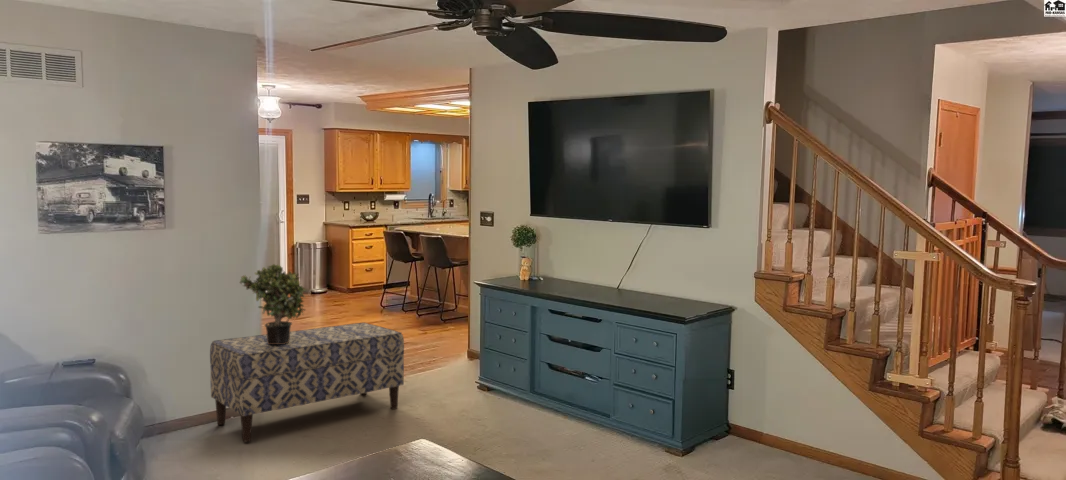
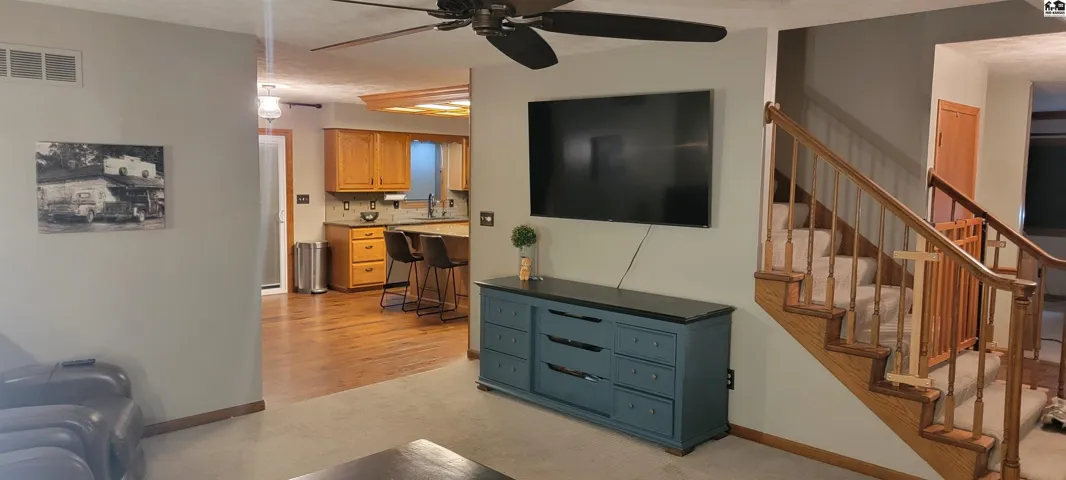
- bench [209,322,405,443]
- potted plant [239,263,307,344]
